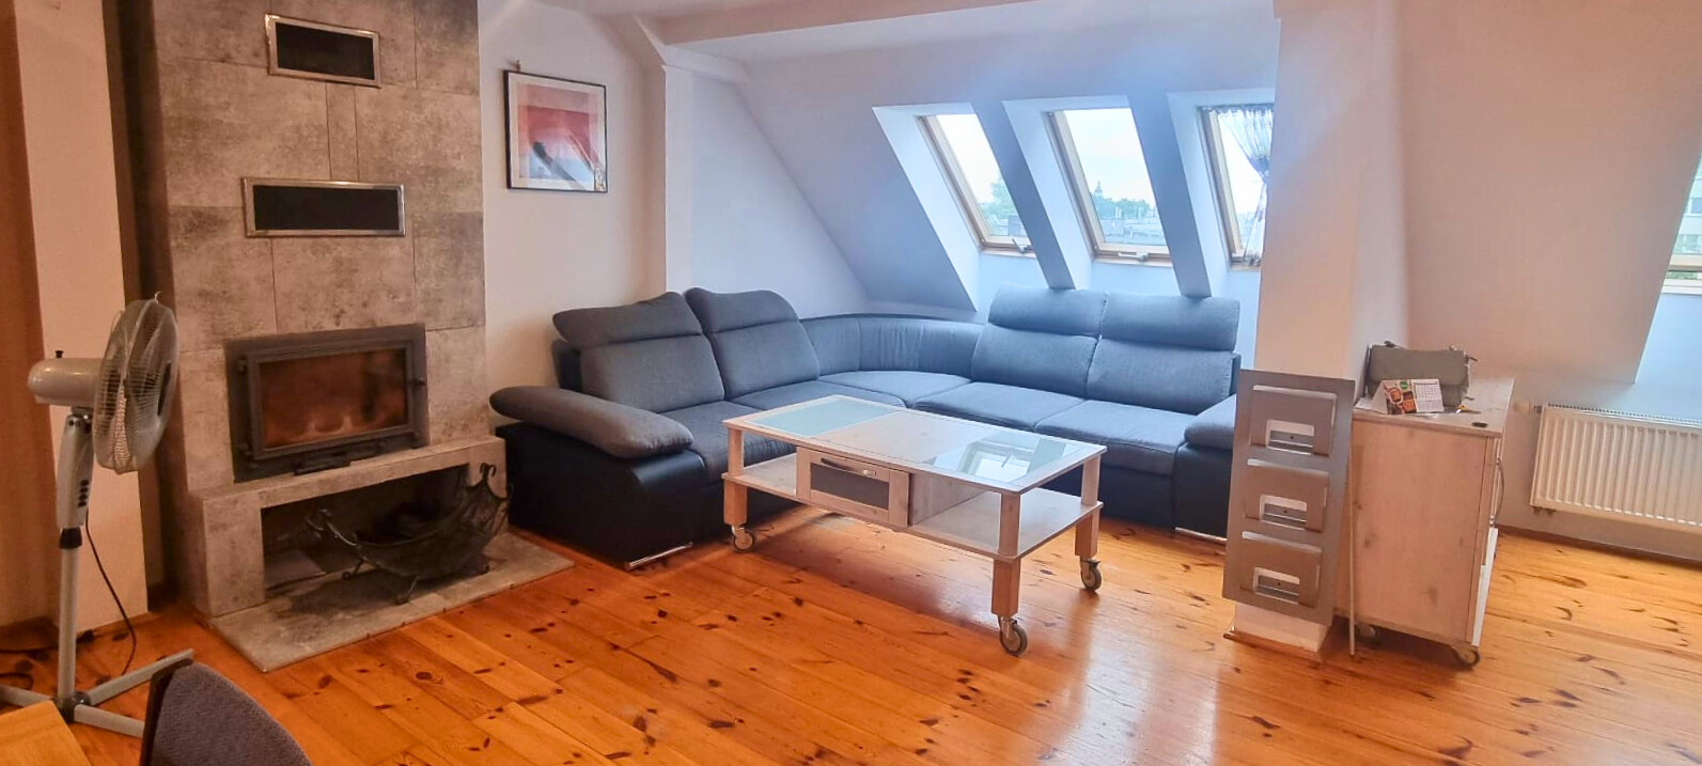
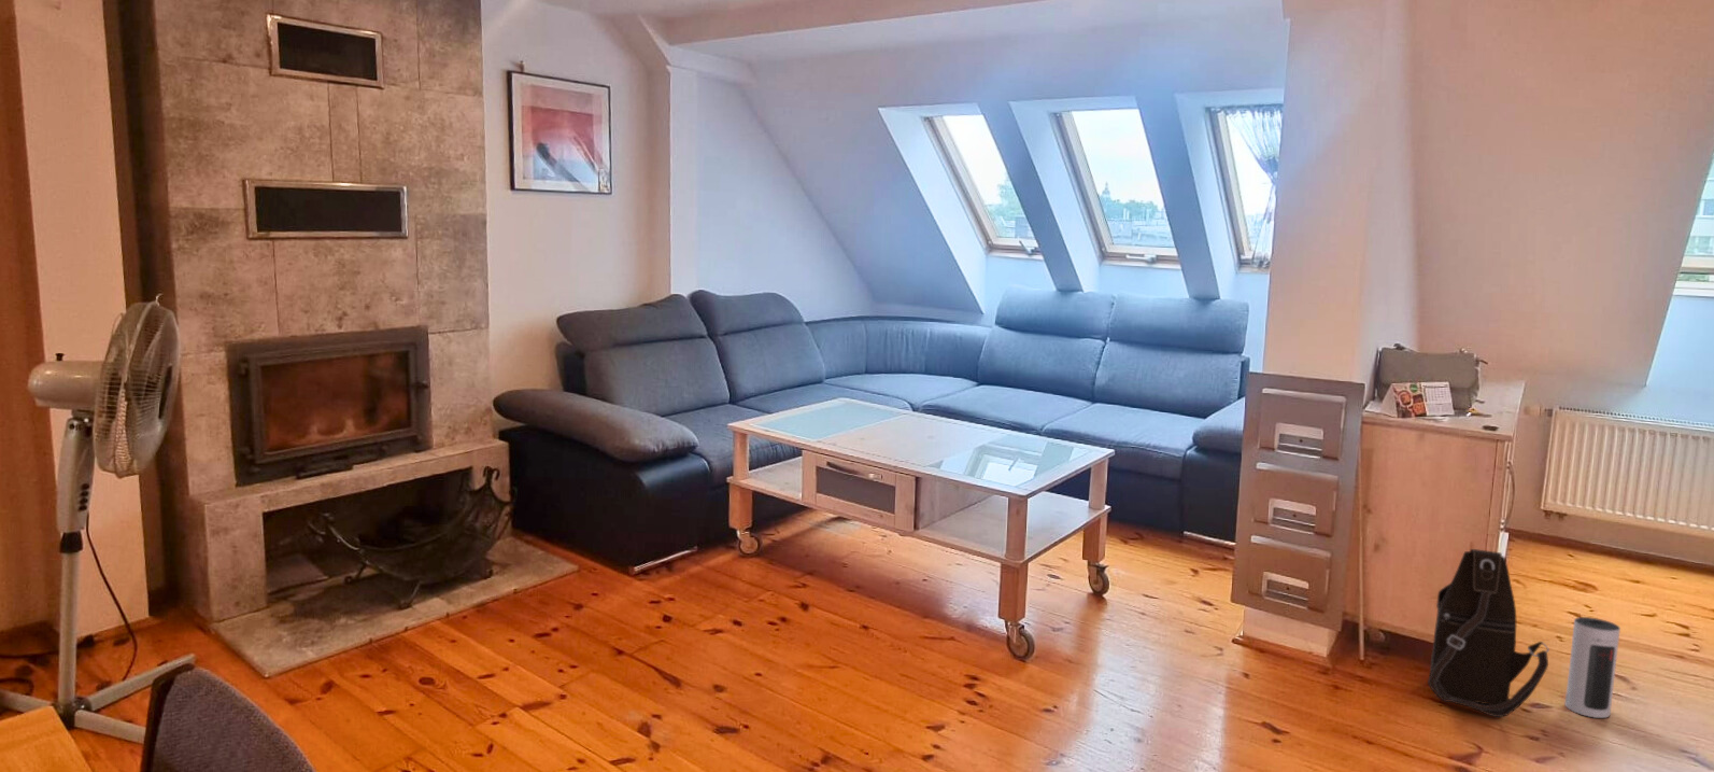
+ speaker [1563,616,1621,720]
+ shoulder bag [1427,548,1550,718]
